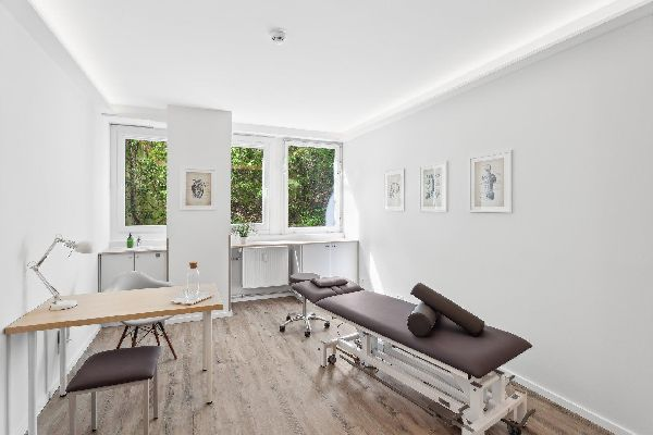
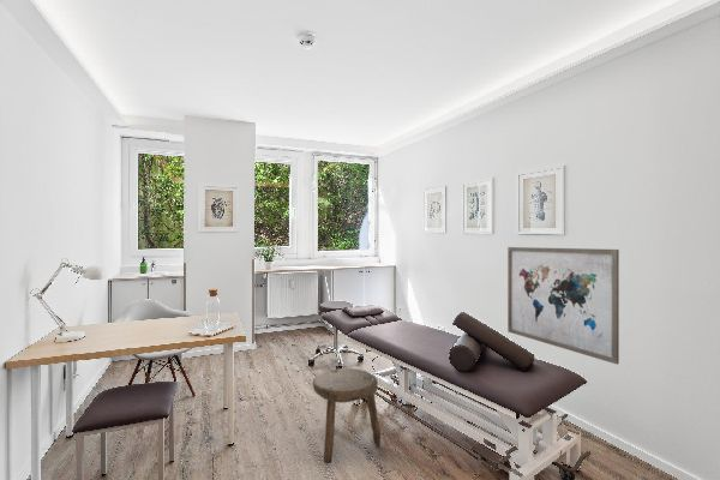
+ stool [312,367,383,464]
+ wall art [506,246,620,365]
